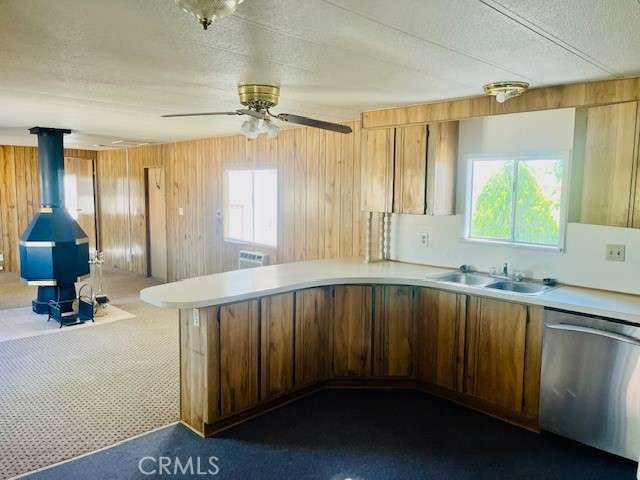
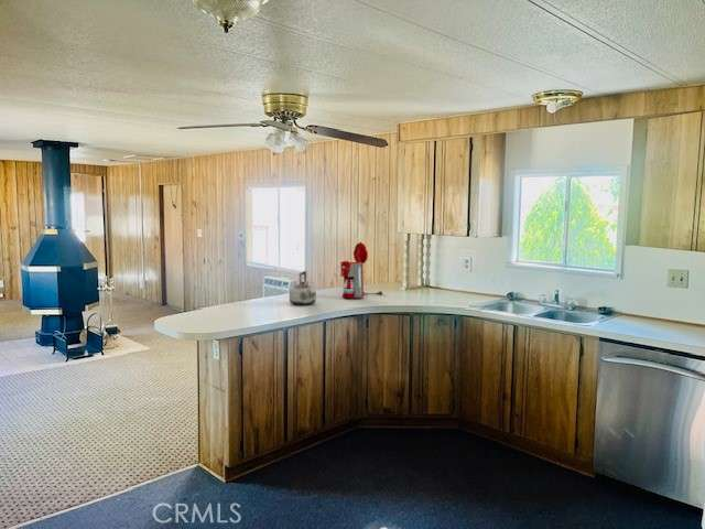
+ kettle [289,270,317,306]
+ coffee maker [339,241,383,299]
